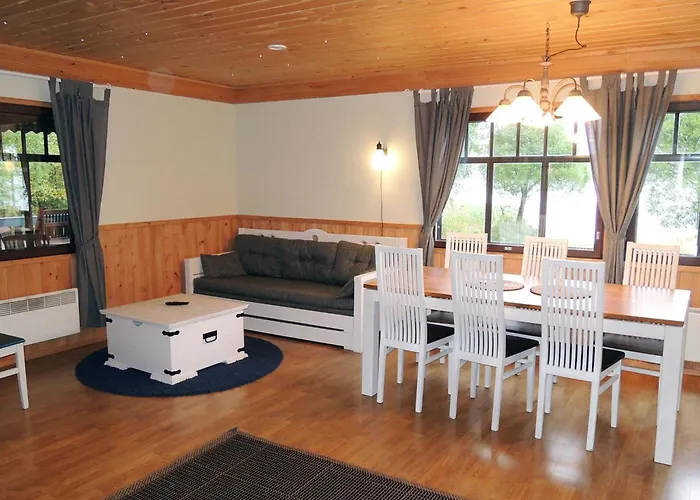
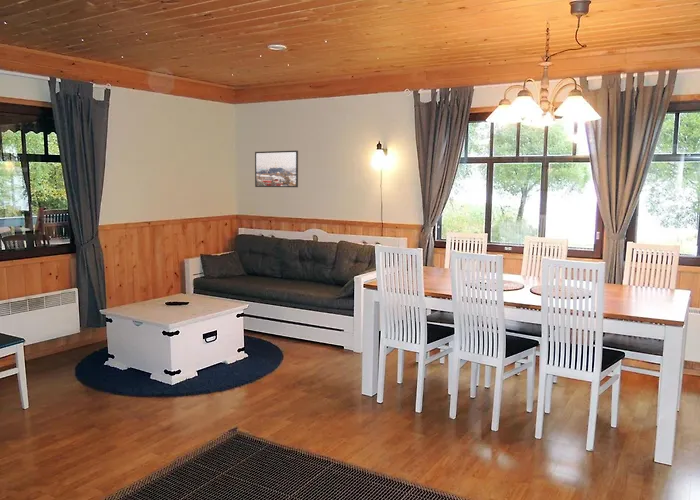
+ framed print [254,150,299,188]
